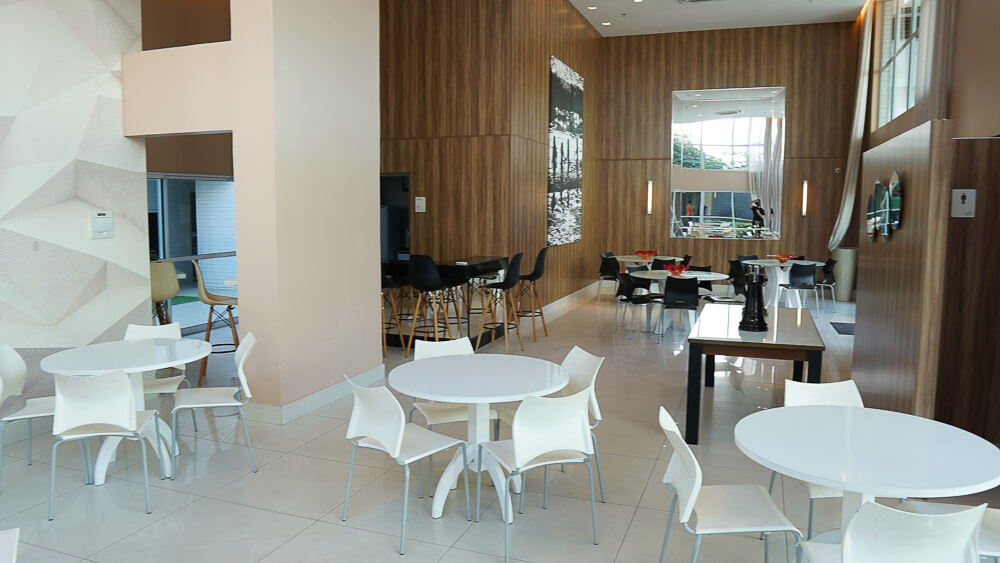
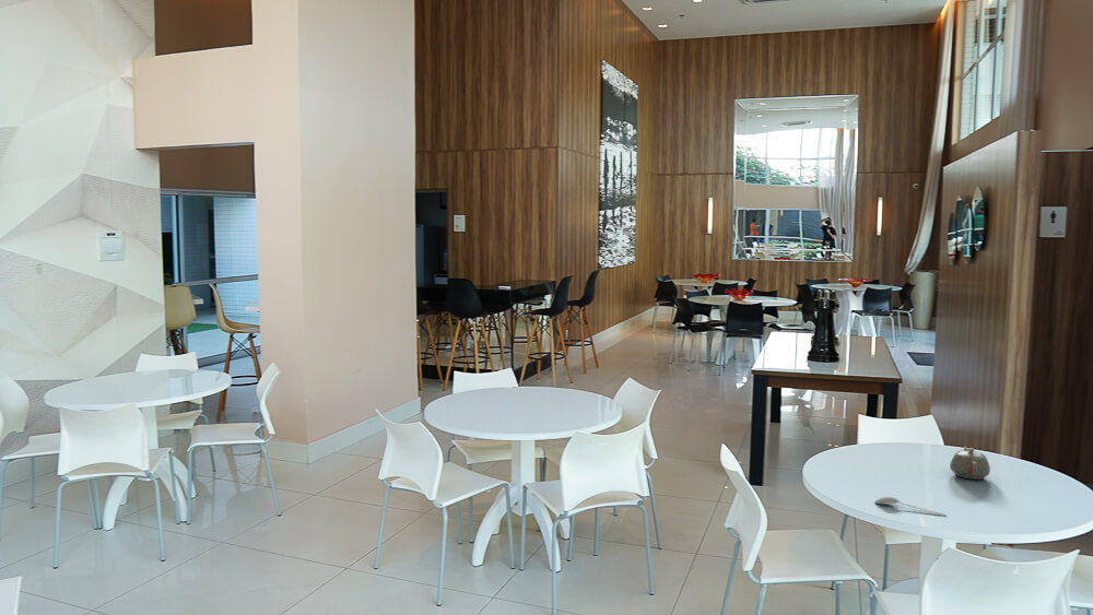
+ teapot [949,446,991,481]
+ spoon [874,496,948,517]
